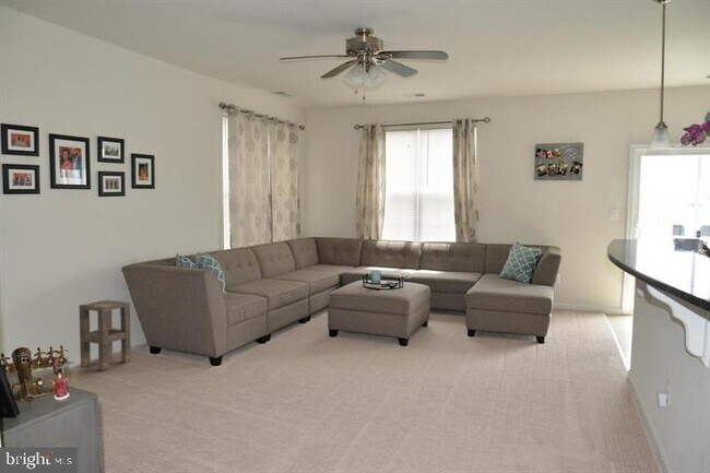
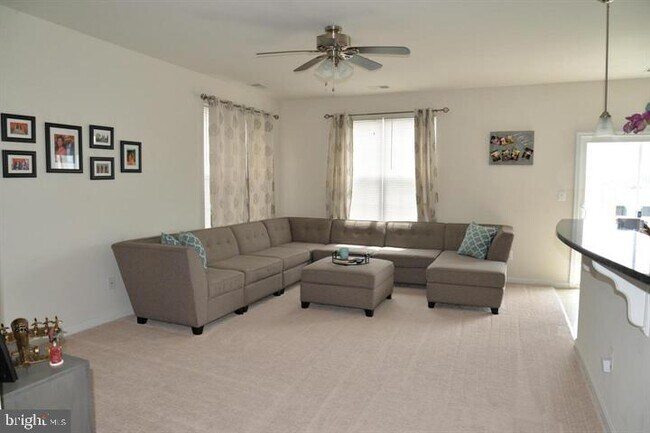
- side table [79,299,132,371]
